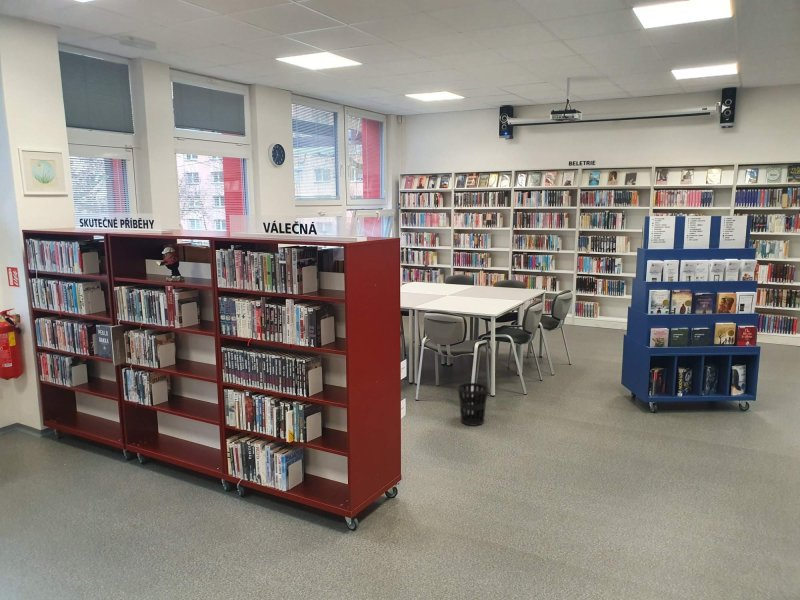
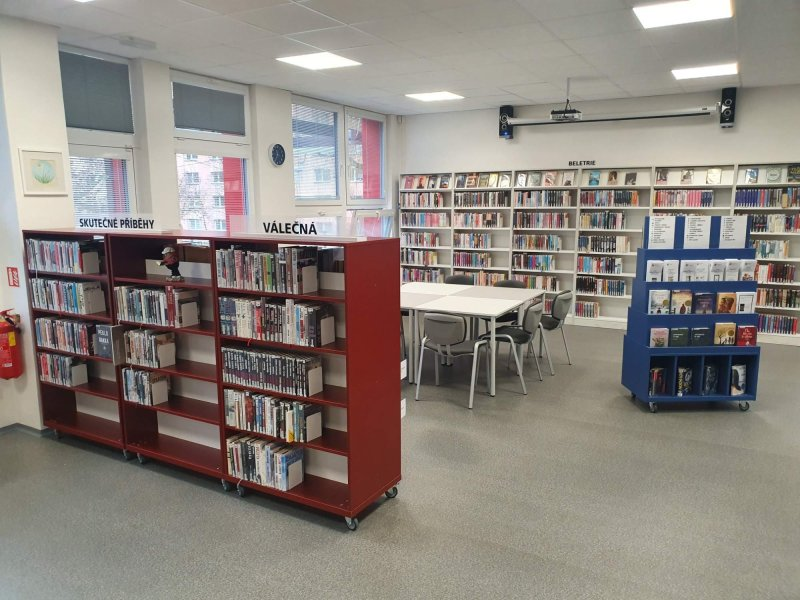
- wastebasket [457,382,489,427]
